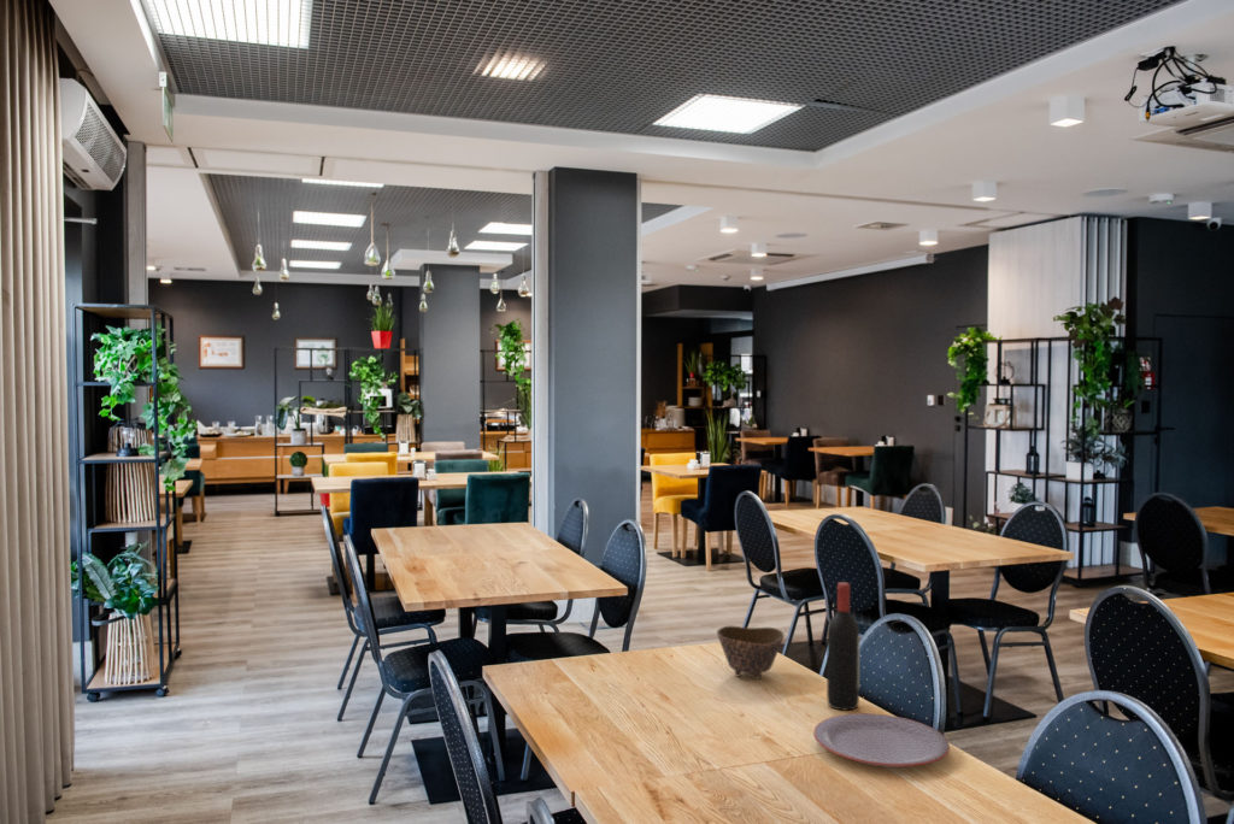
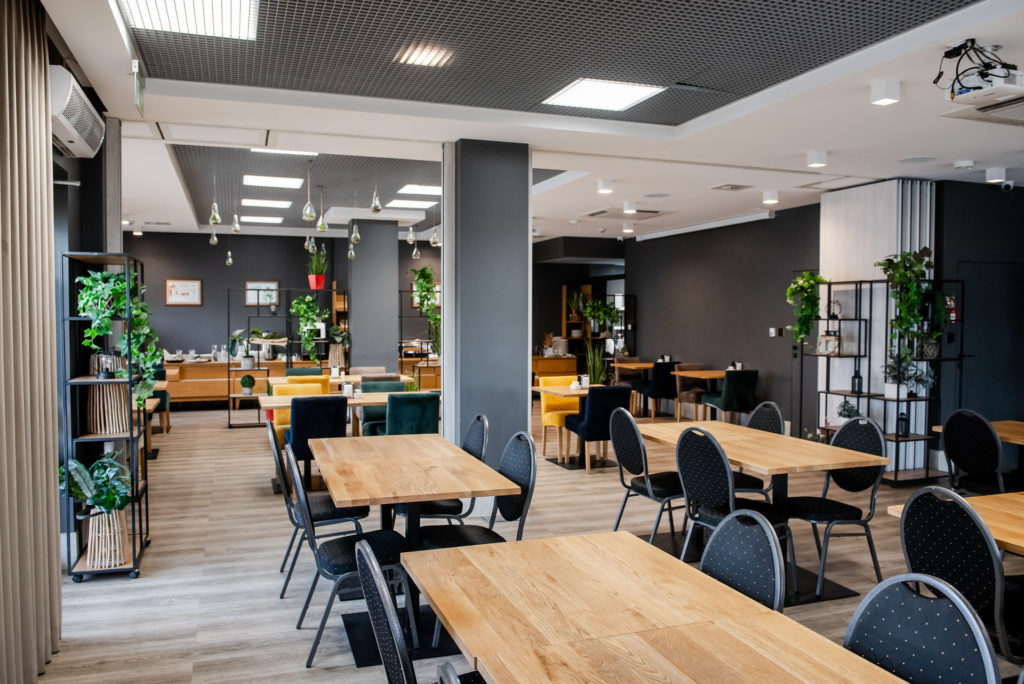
- bowl [716,625,786,681]
- plate [812,712,951,769]
- wine bottle [825,581,860,712]
